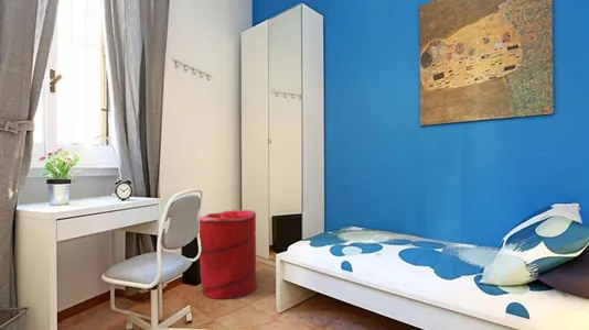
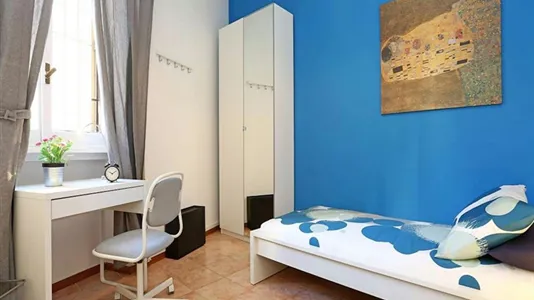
- laundry hamper [199,209,259,300]
